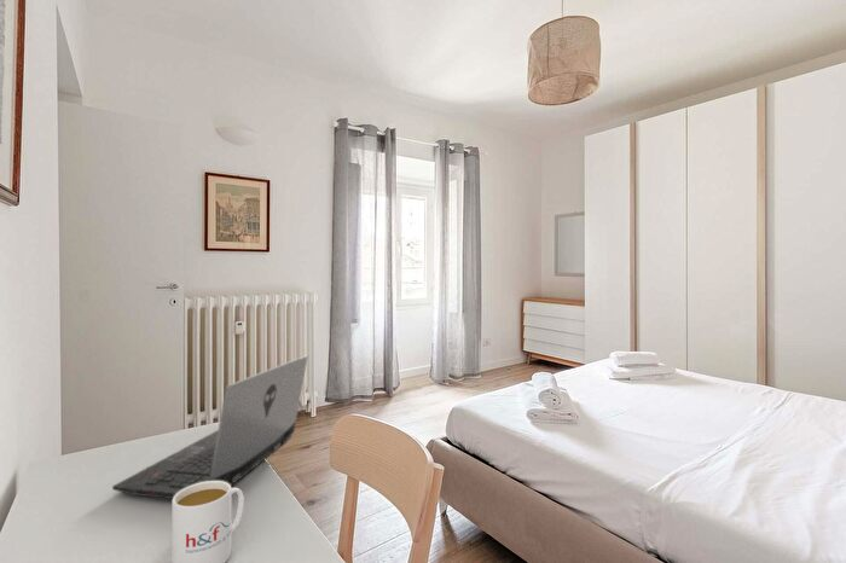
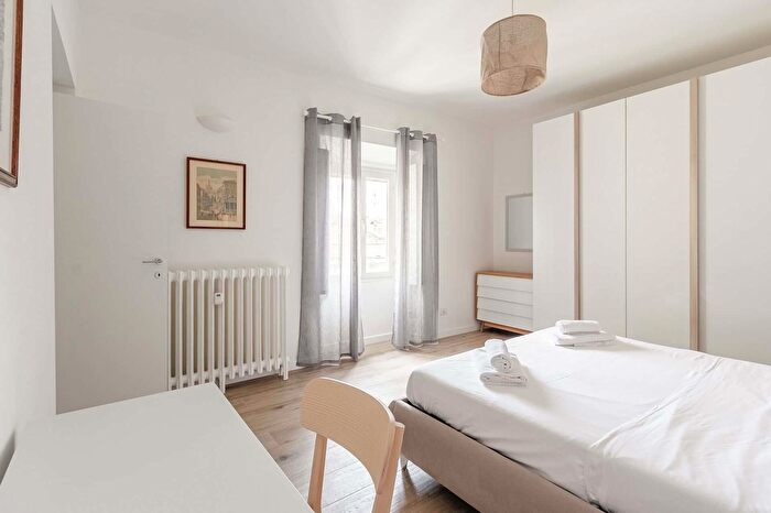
- mug [170,481,245,563]
- laptop computer [111,354,309,500]
